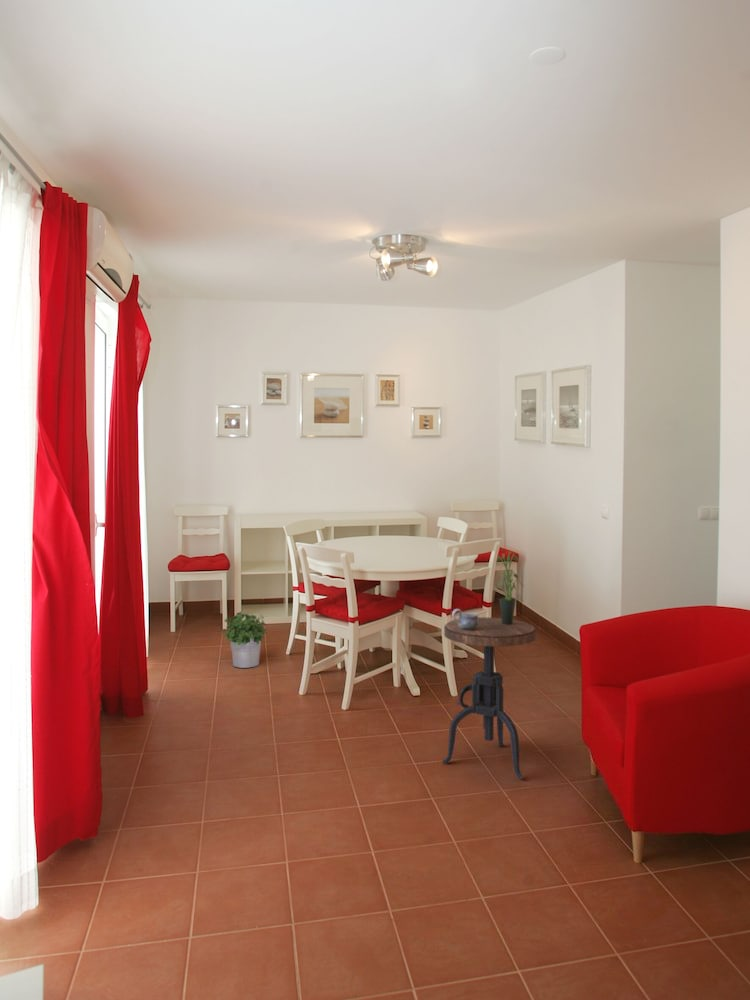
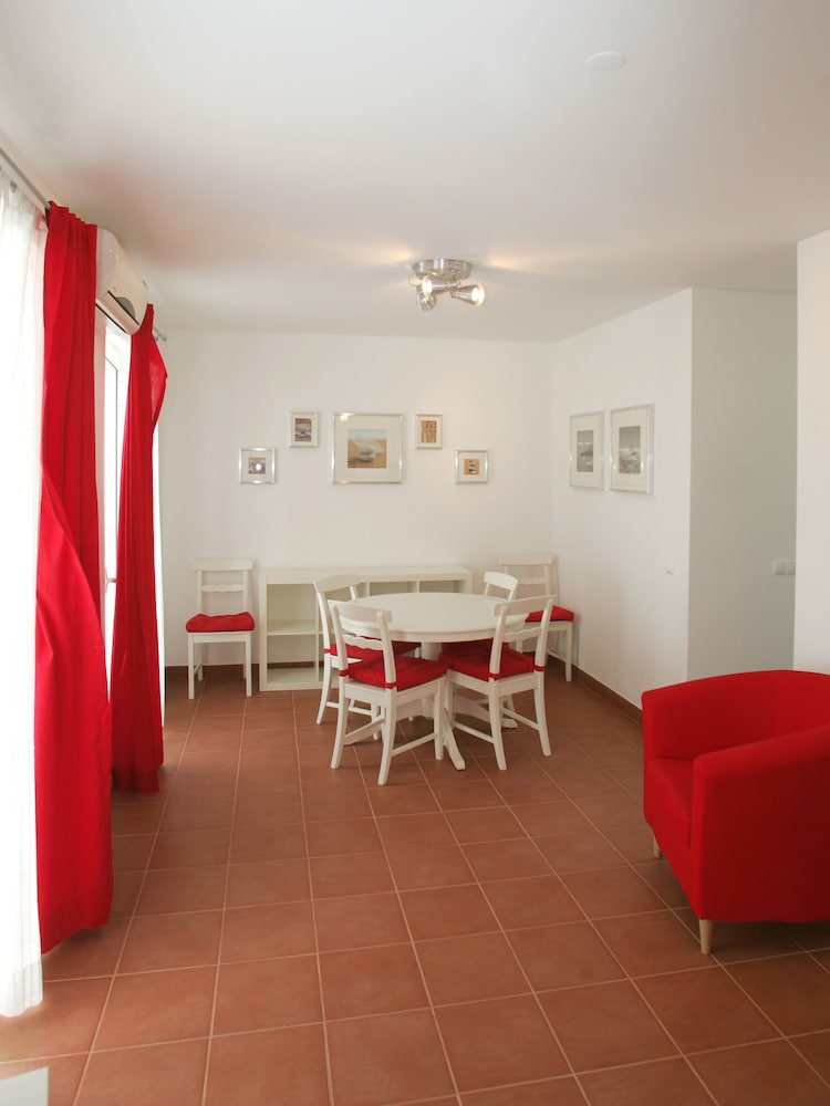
- mug [451,608,480,630]
- potted plant [221,611,267,669]
- potted plant [495,549,525,625]
- side table [441,616,537,779]
